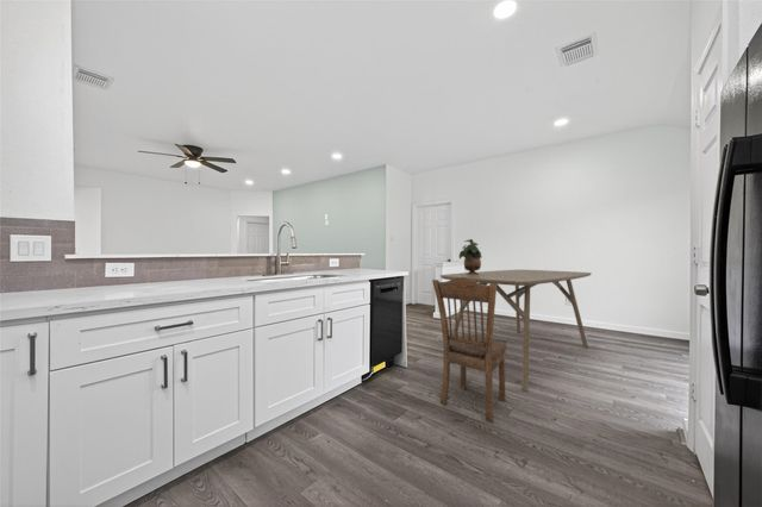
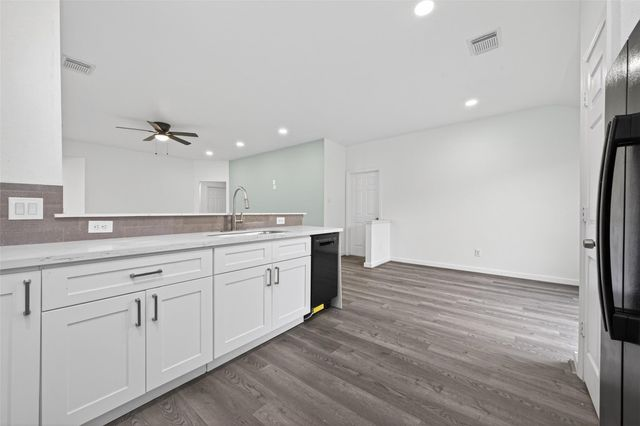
- dining table [439,269,593,392]
- potted plant [458,238,483,275]
- dining chair [431,277,507,422]
